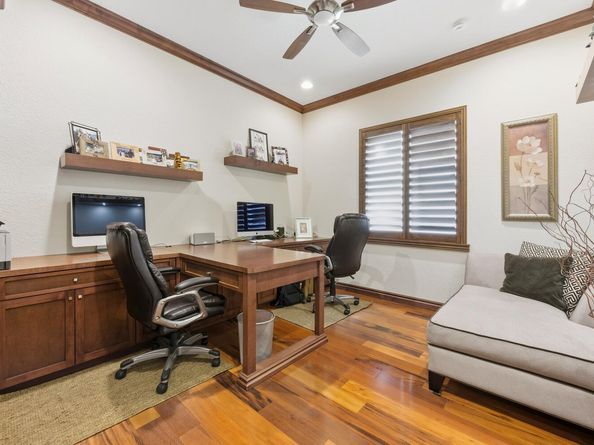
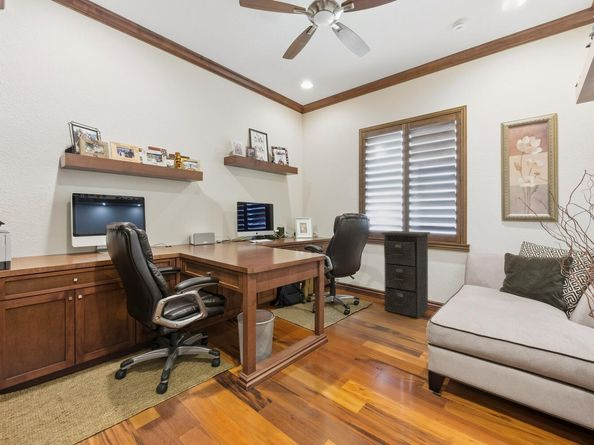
+ filing cabinet [381,230,431,319]
